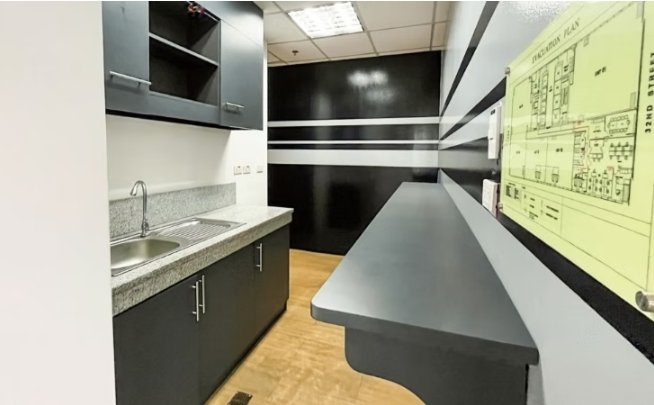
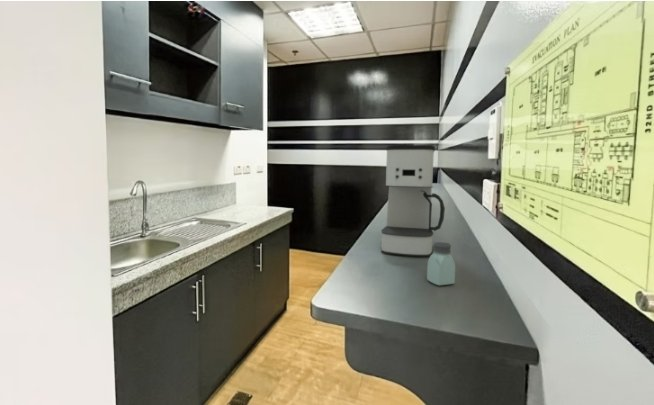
+ coffee maker [380,144,446,257]
+ saltshaker [426,241,456,287]
